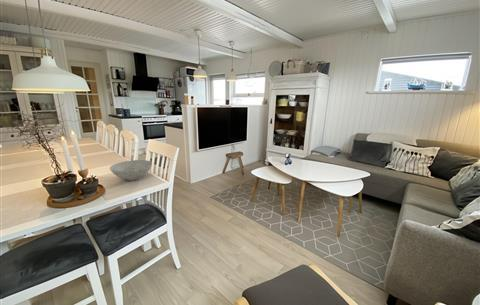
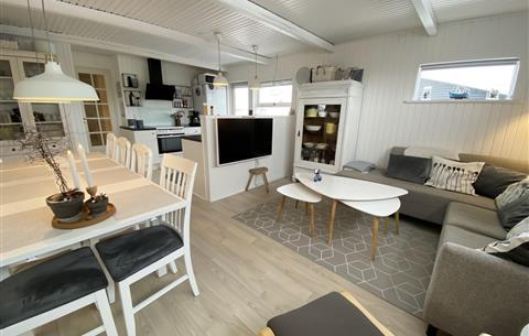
- bowl [109,159,153,181]
